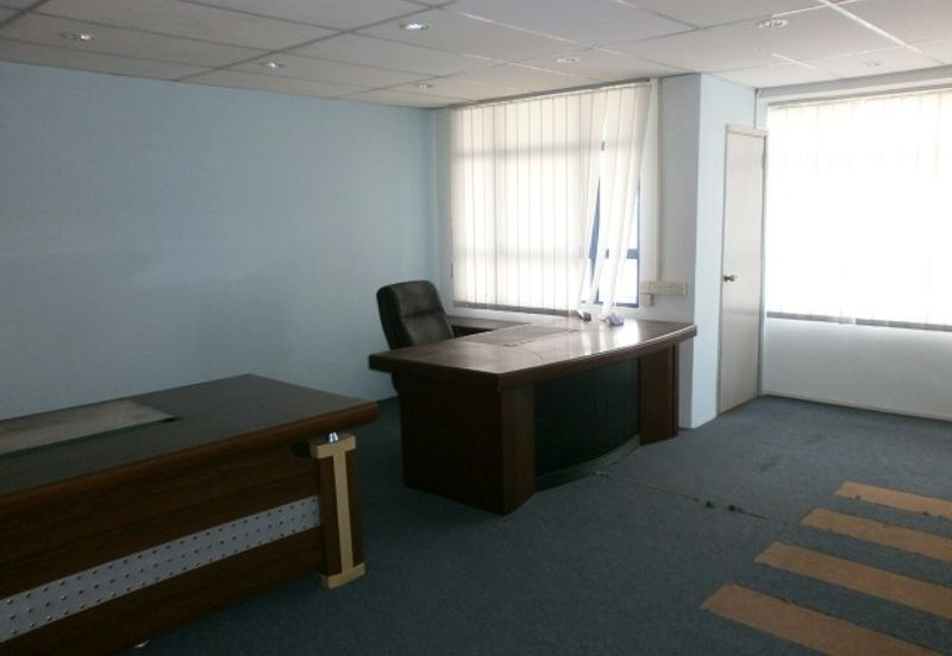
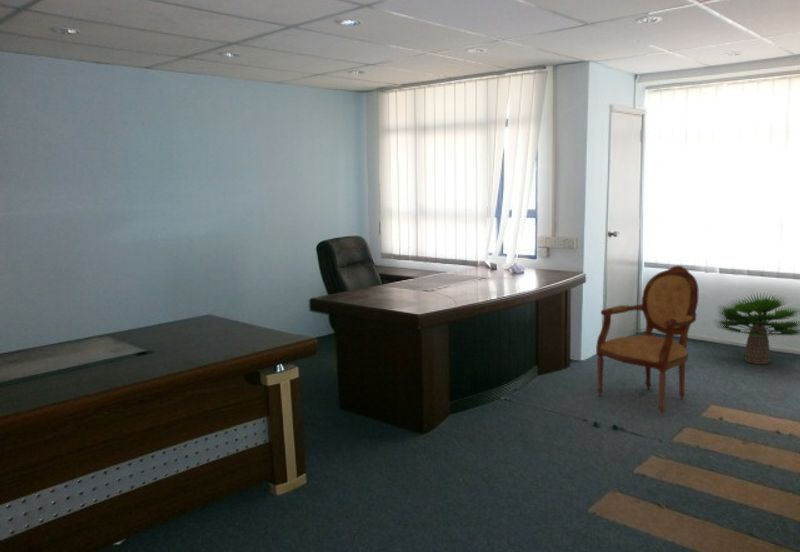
+ armchair [595,265,700,417]
+ potted plant [713,292,800,365]
